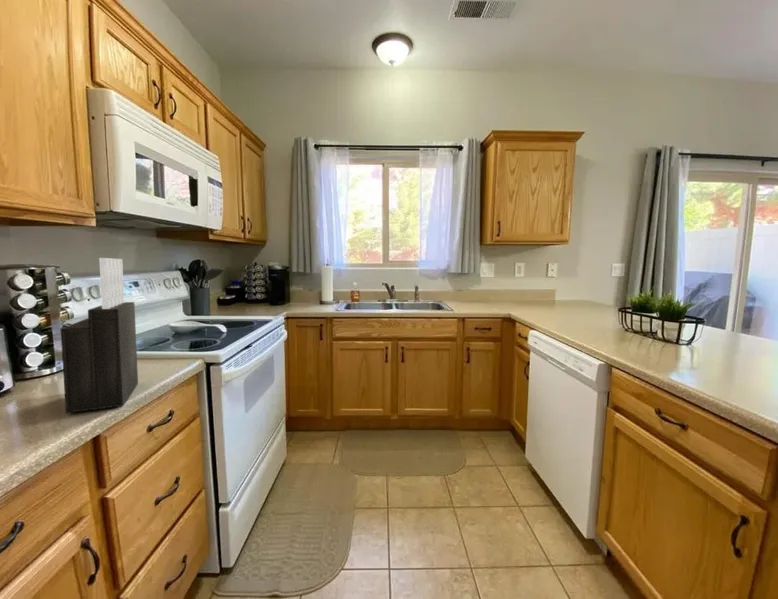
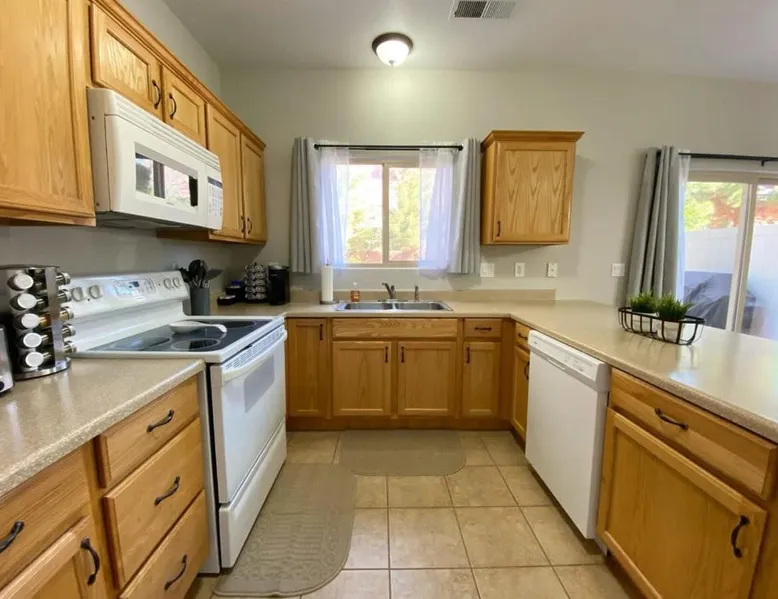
- knife block [60,257,139,414]
